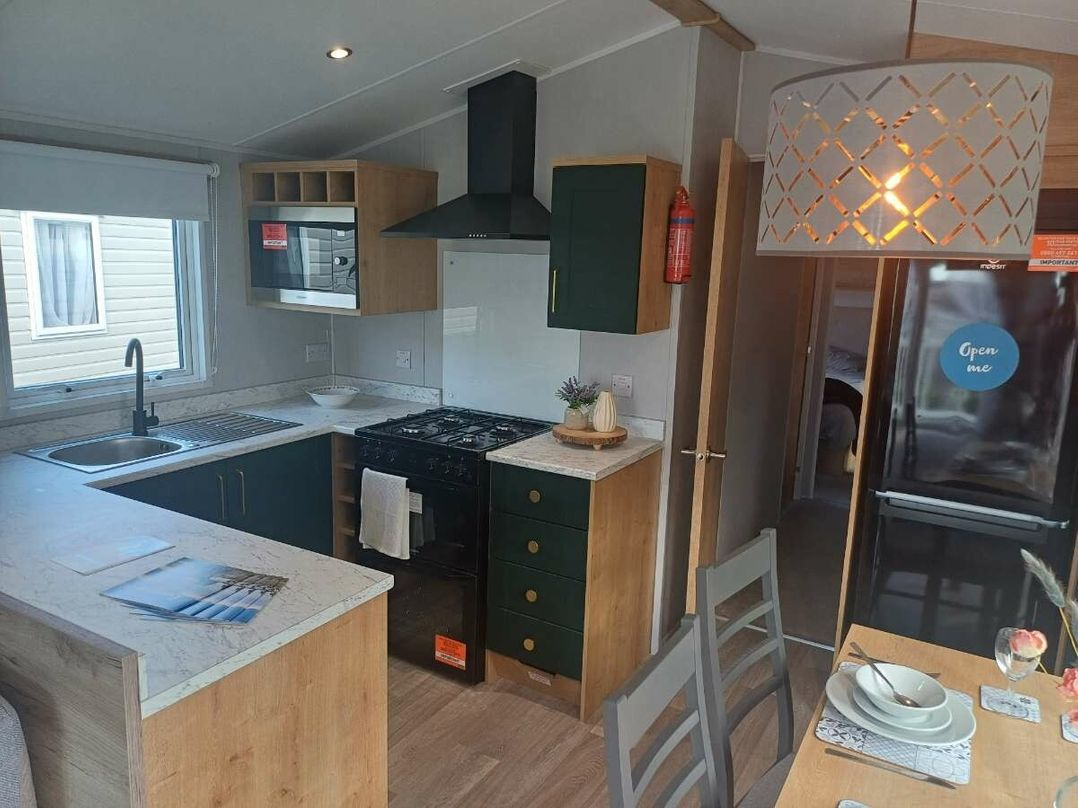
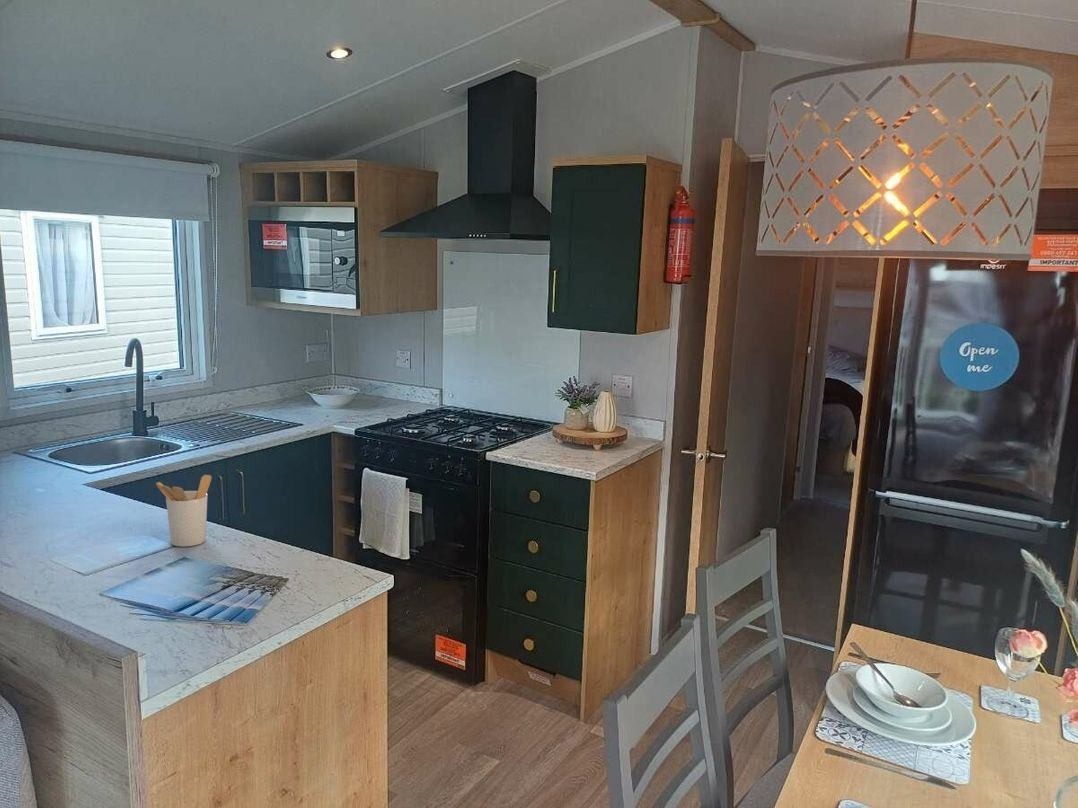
+ utensil holder [155,474,212,548]
